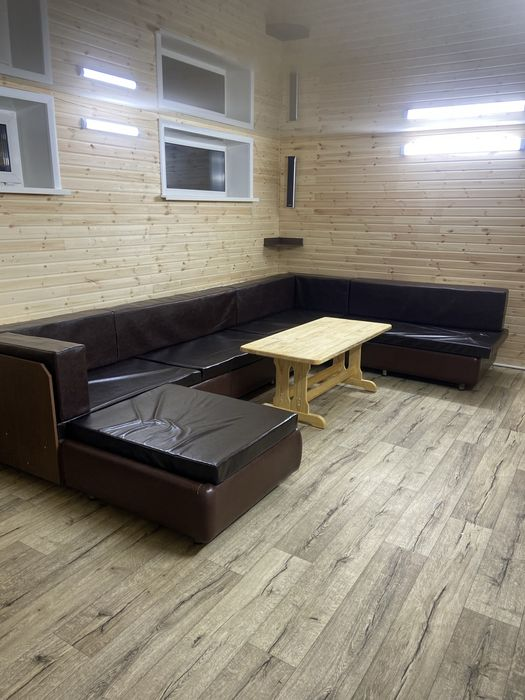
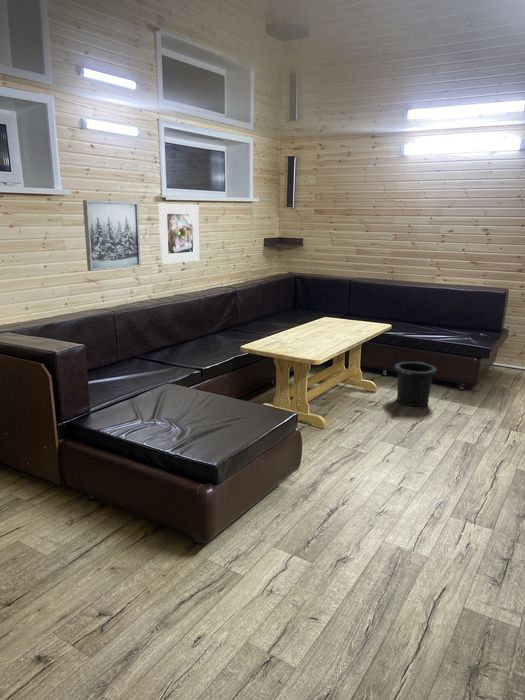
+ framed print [158,202,200,265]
+ trash can [394,361,438,407]
+ wall art [82,199,142,272]
